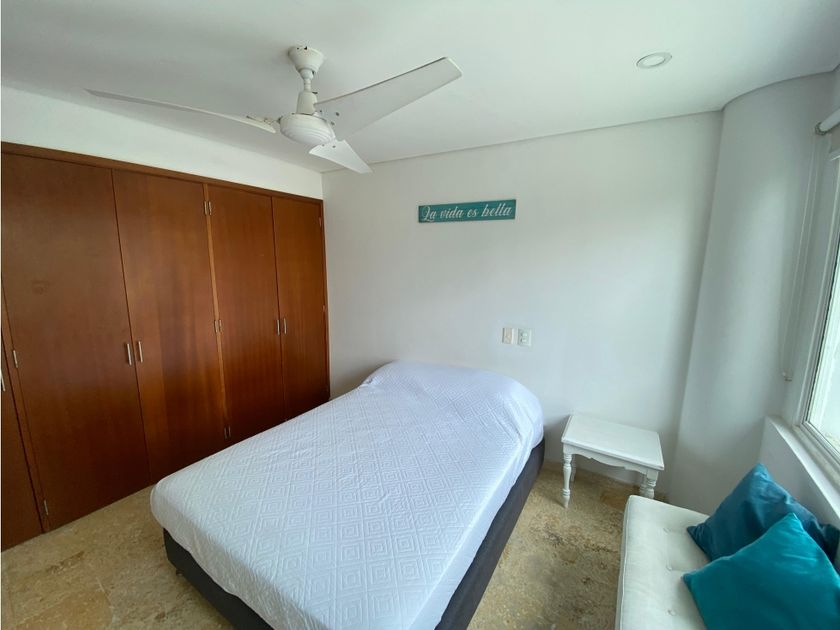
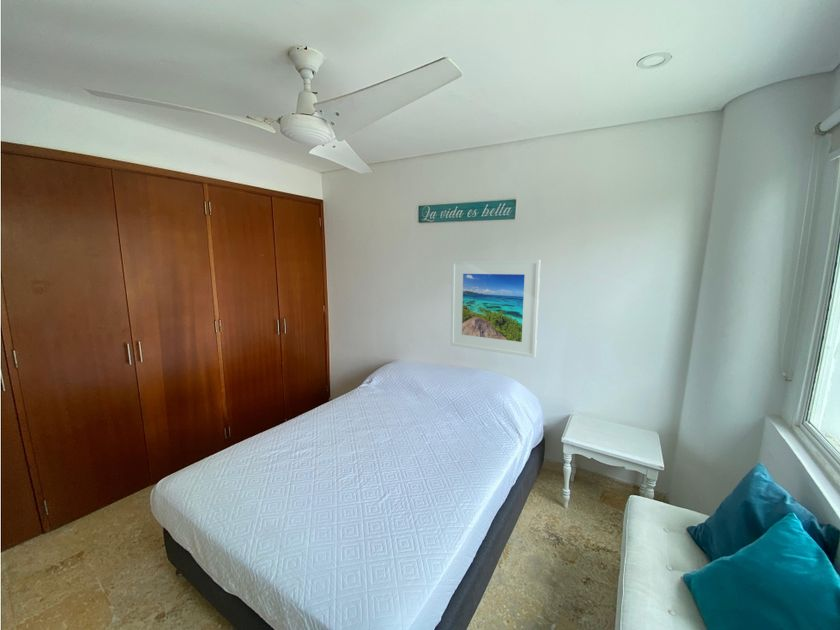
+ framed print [450,259,541,359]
